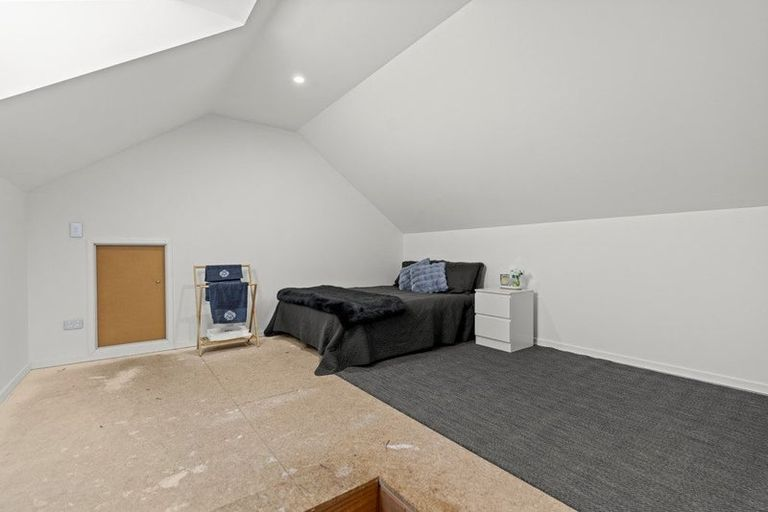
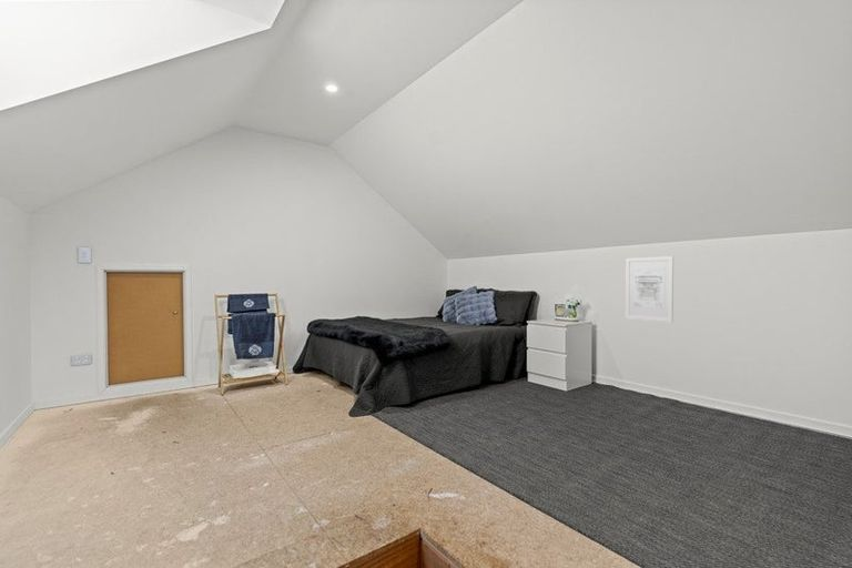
+ wall art [625,255,674,323]
